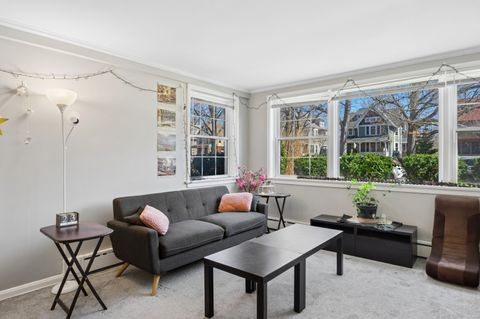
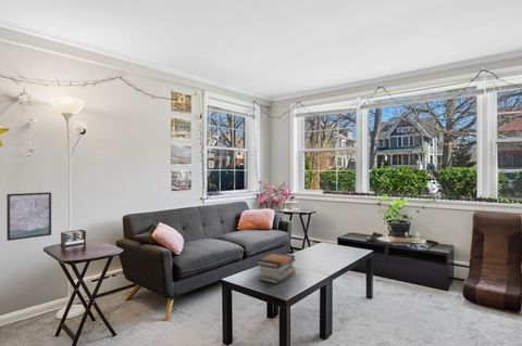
+ book stack [256,252,297,285]
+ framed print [5,191,52,242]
